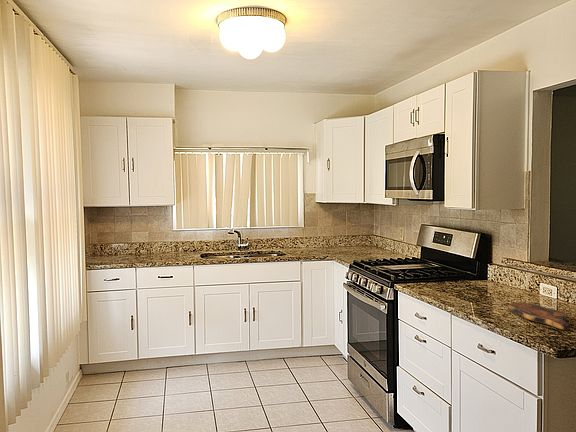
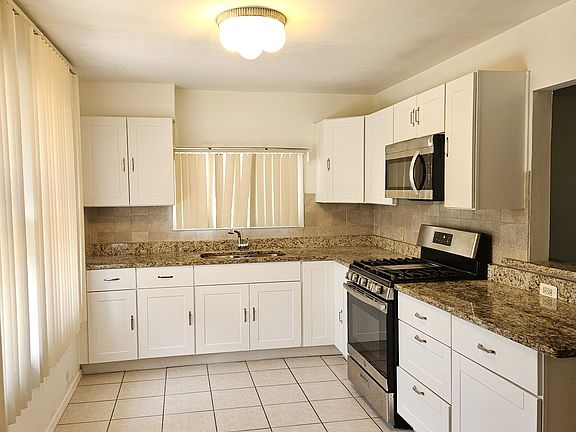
- cutting board [507,302,570,331]
